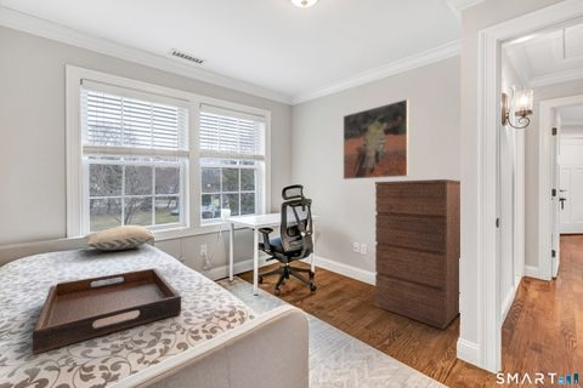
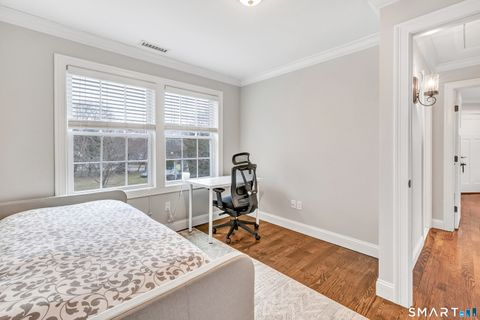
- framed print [343,98,409,181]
- dresser [374,178,462,331]
- serving tray [32,267,182,355]
- pillow [83,224,157,251]
